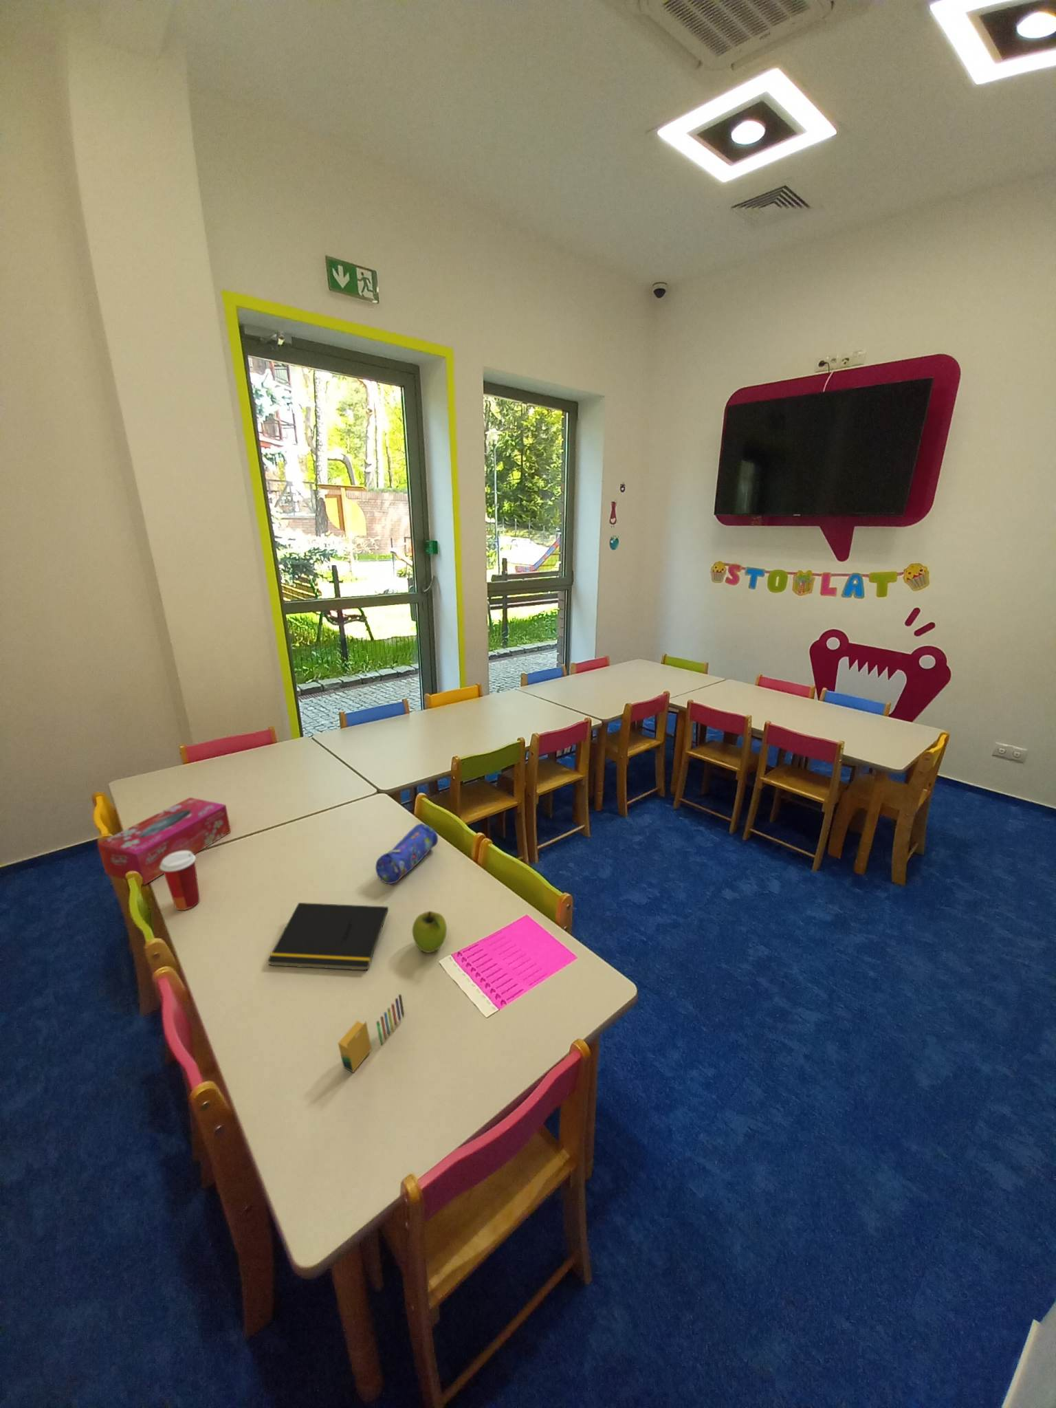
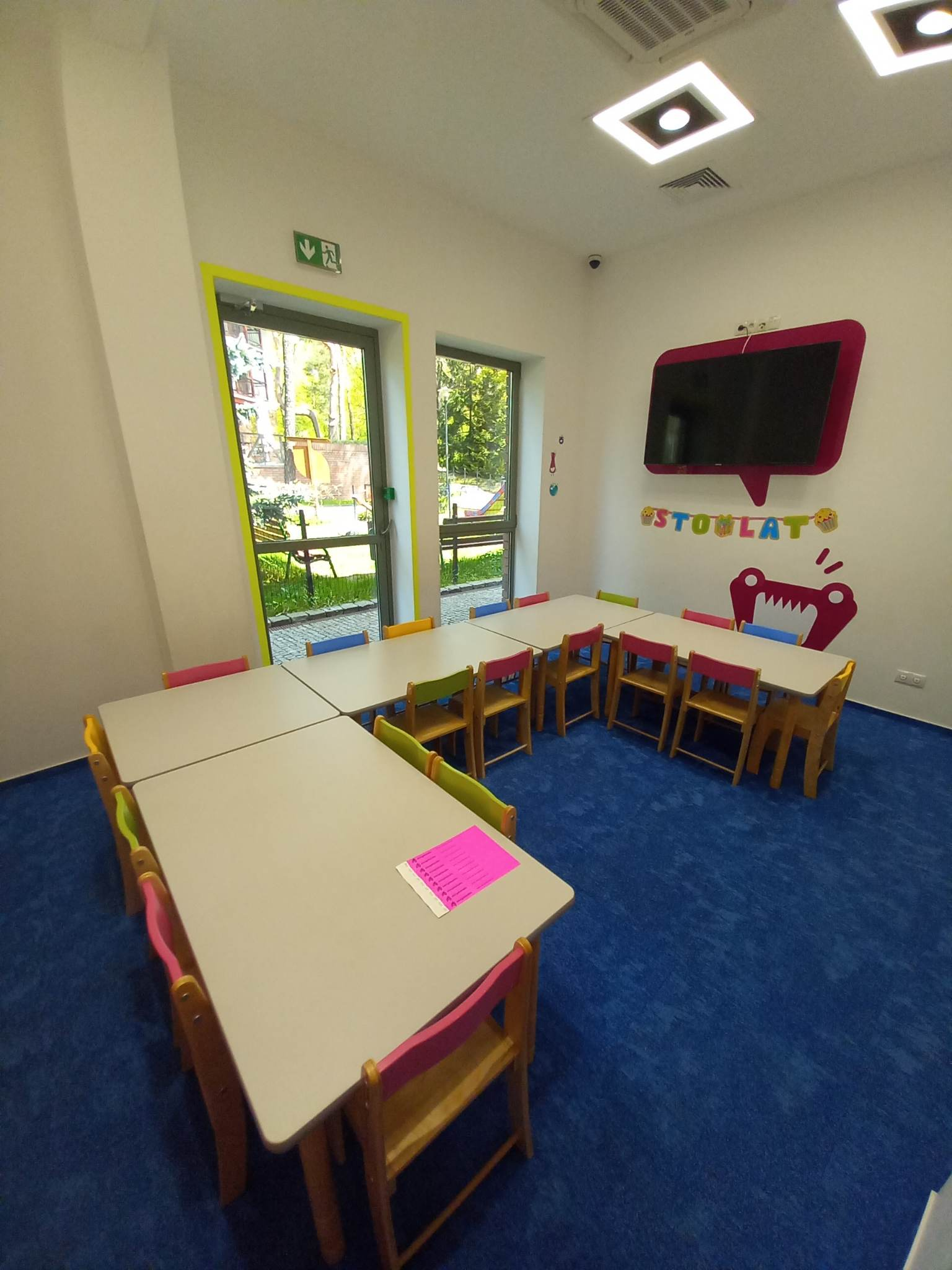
- fruit [412,910,447,953]
- notepad [266,902,389,971]
- crayon [337,993,405,1073]
- tissue box [97,797,232,886]
- pencil case [375,823,438,885]
- paper cup [160,850,201,911]
